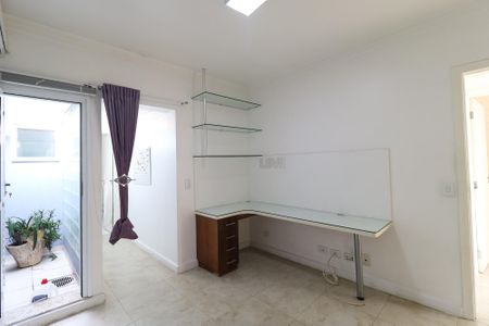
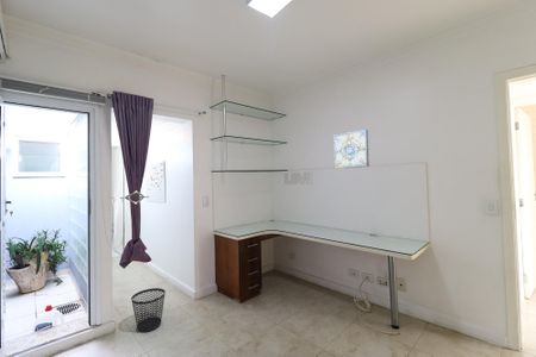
+ wastebasket [130,287,167,333]
+ wall art [332,129,370,170]
